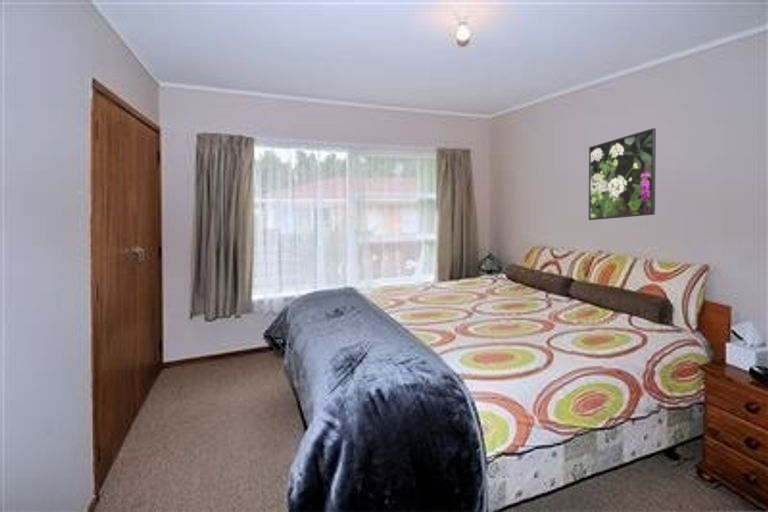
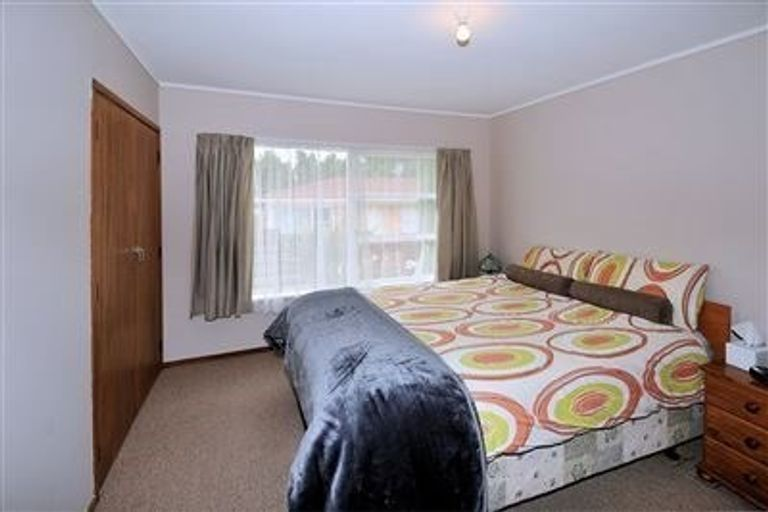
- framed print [588,127,657,221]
